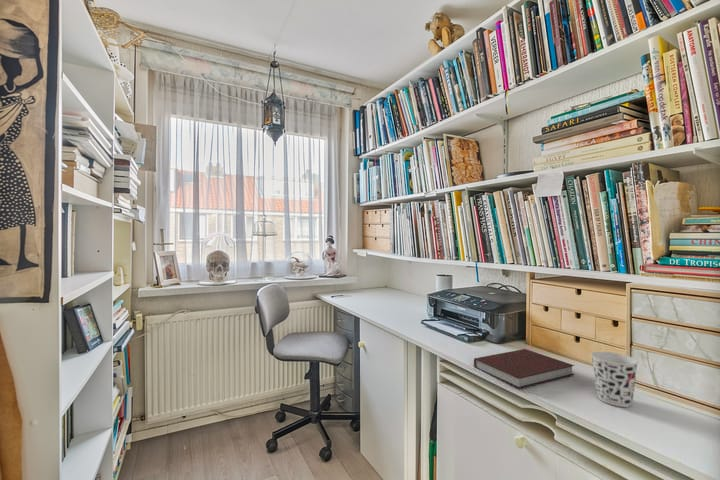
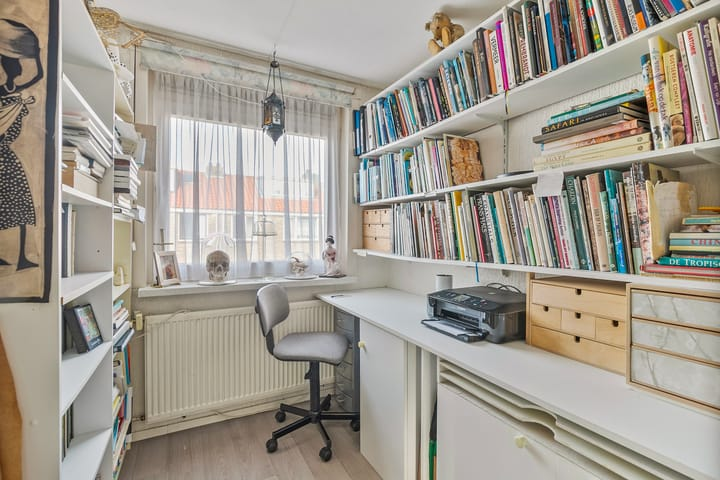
- cup [590,351,640,408]
- notebook [473,348,575,389]
